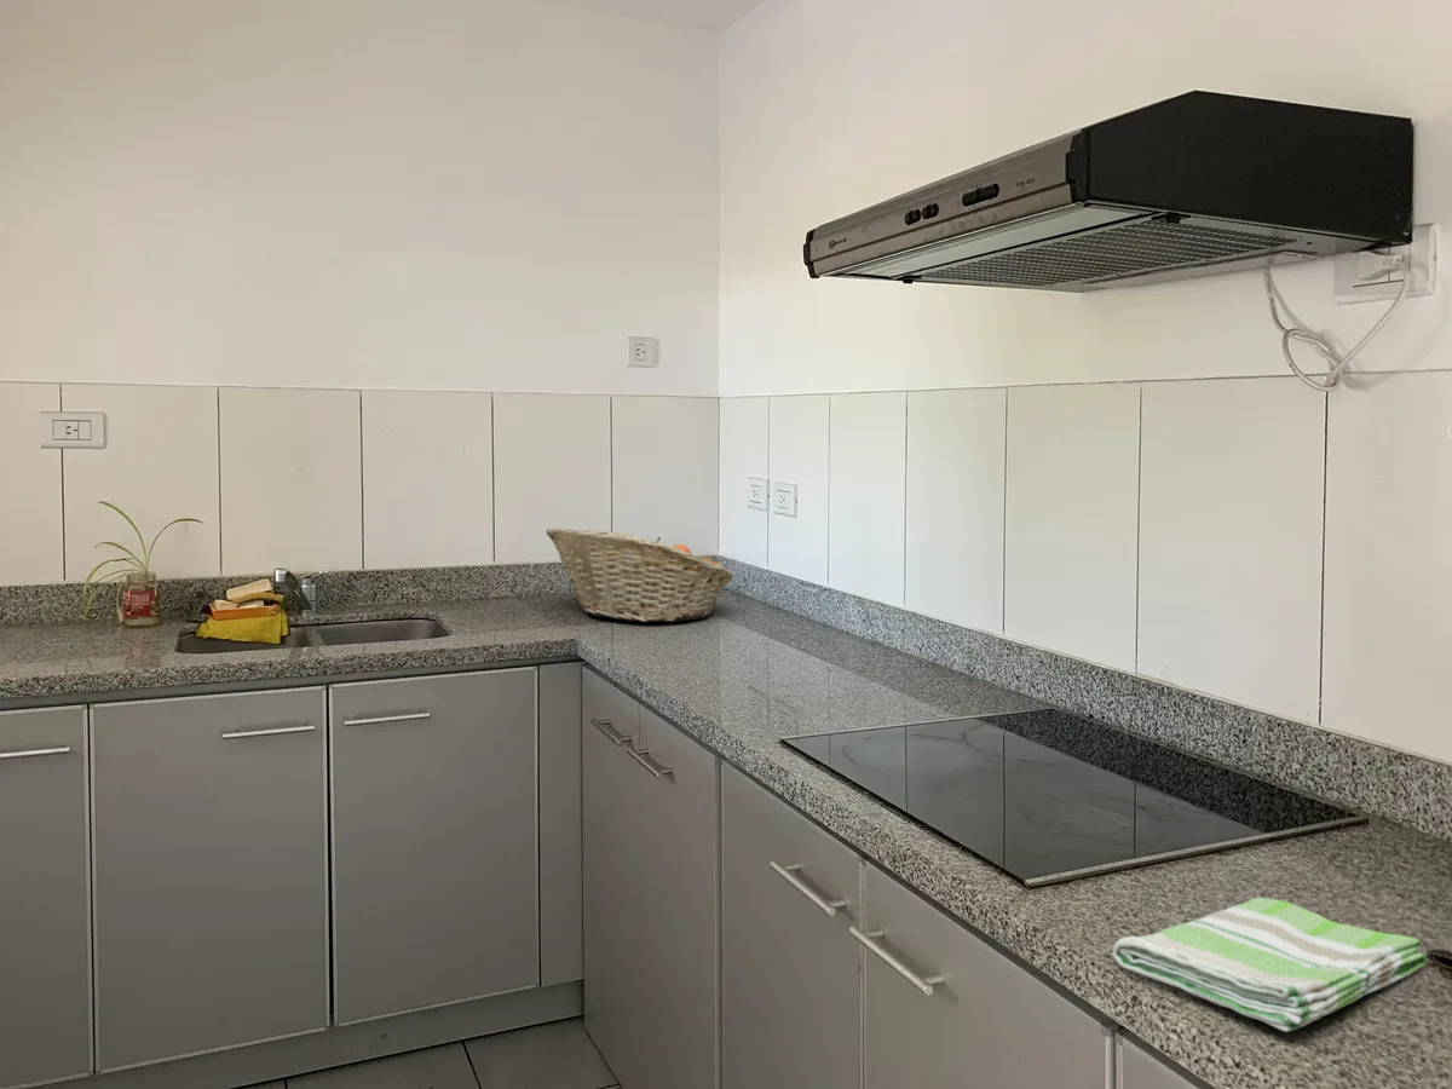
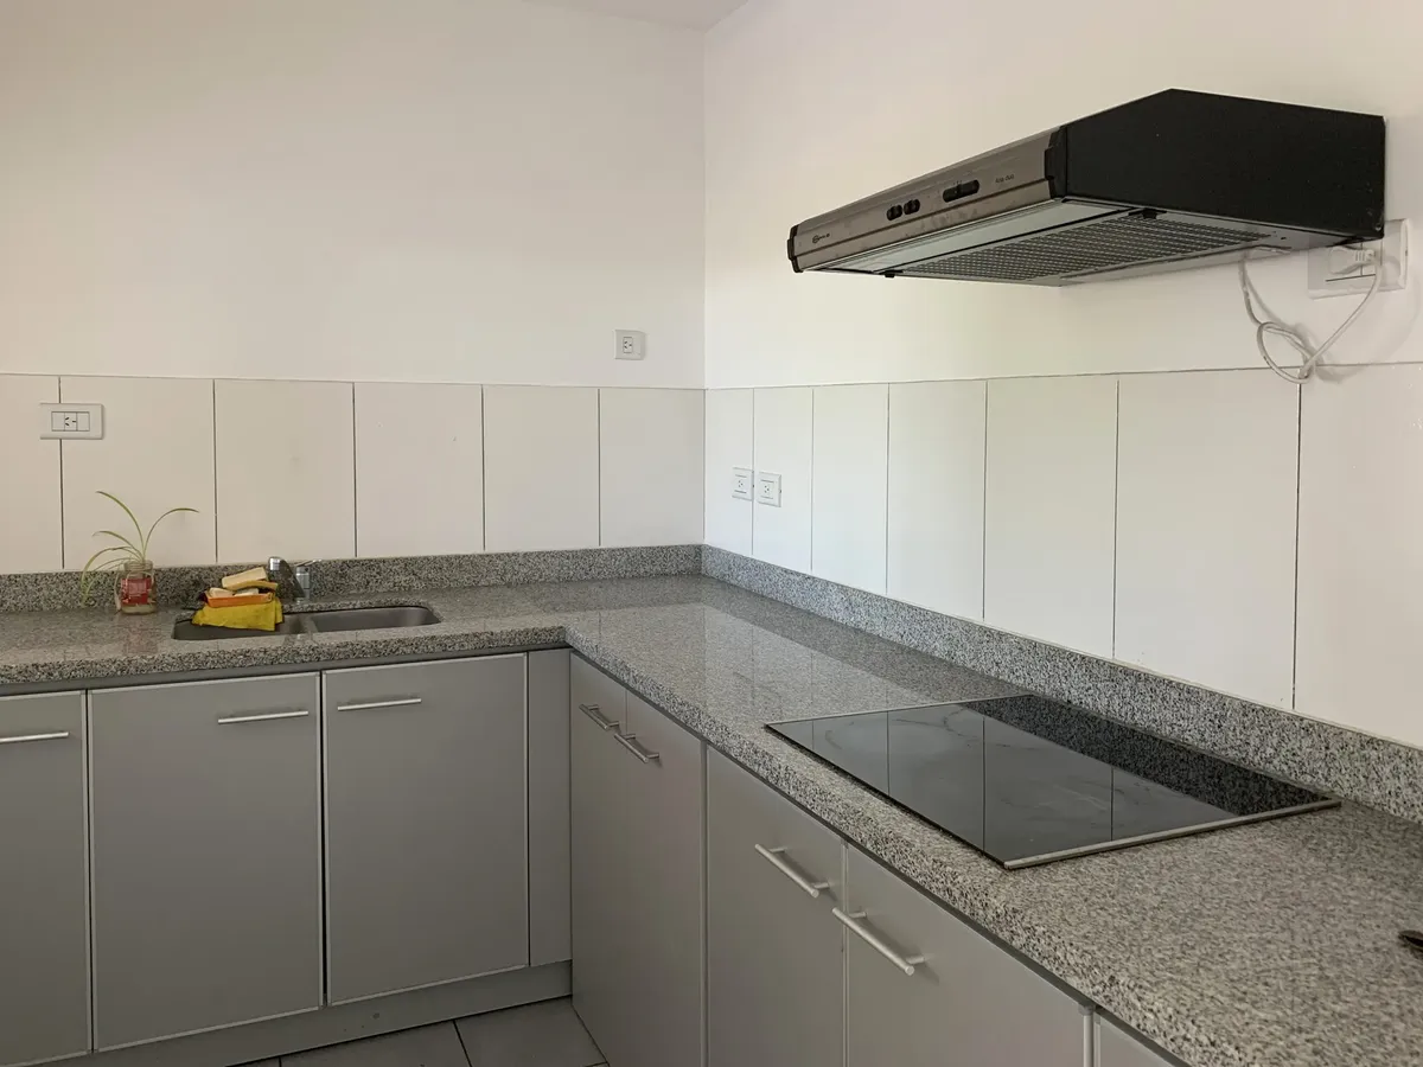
- fruit basket [546,526,734,623]
- dish towel [1111,897,1428,1033]
